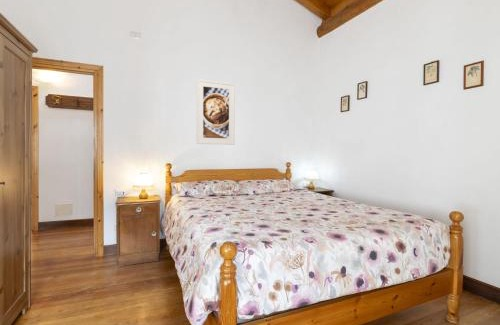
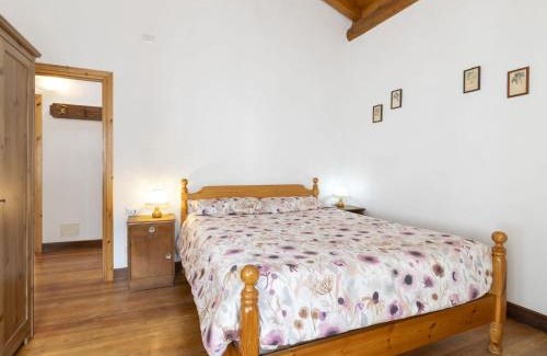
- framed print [196,78,236,146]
